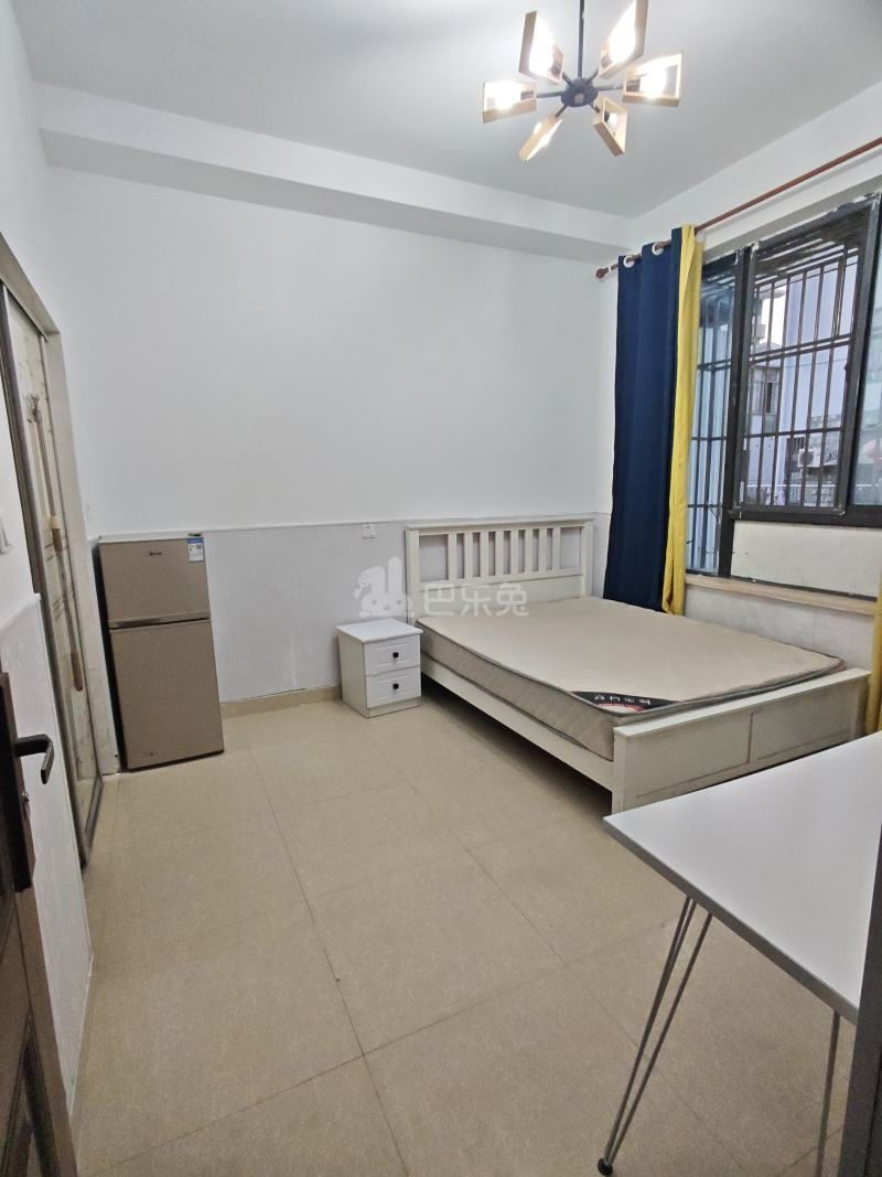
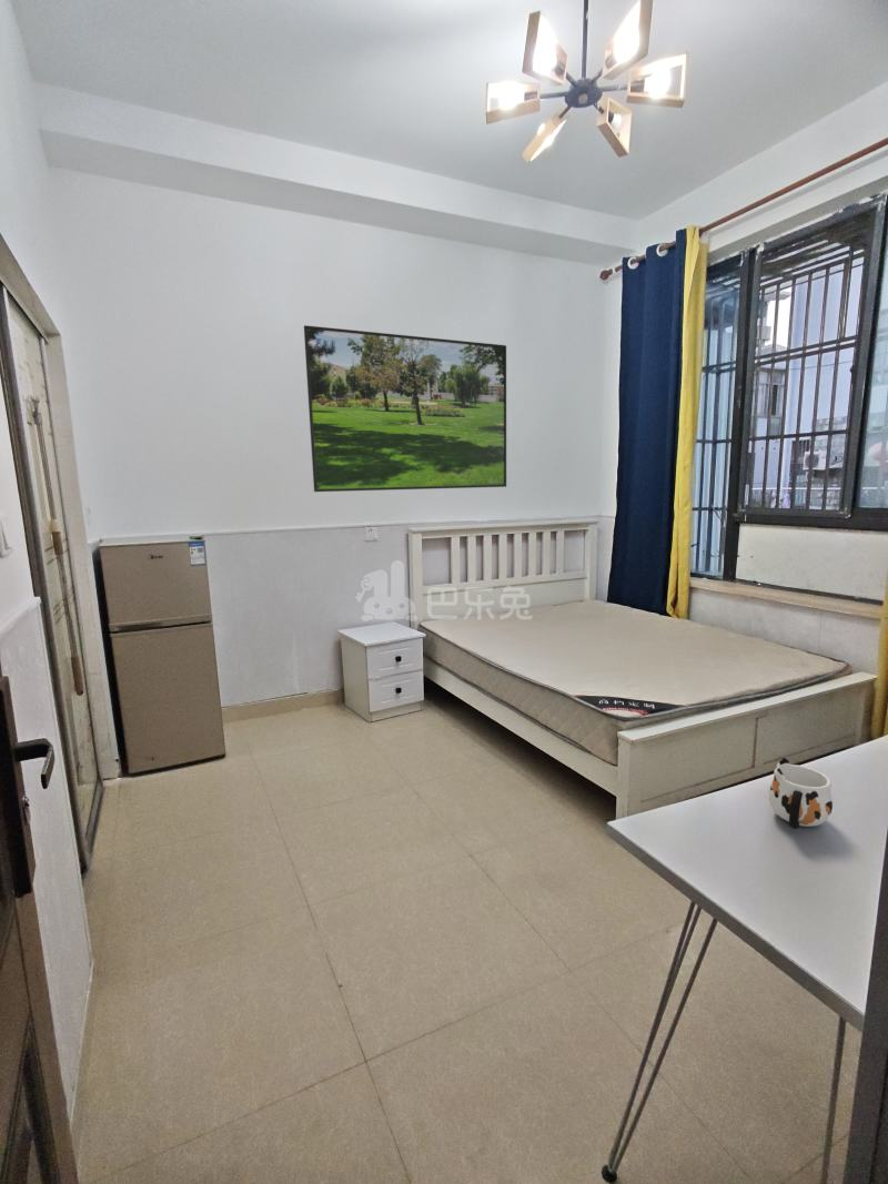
+ mug [767,757,834,830]
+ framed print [303,324,507,493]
